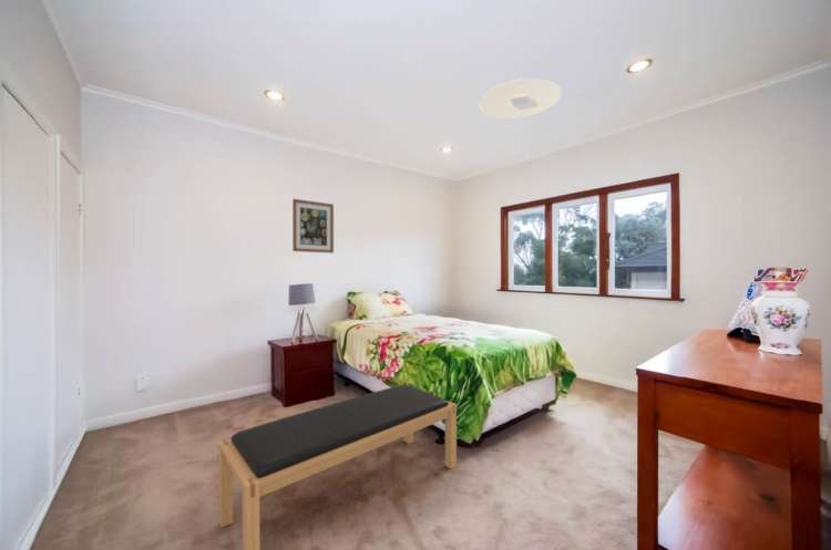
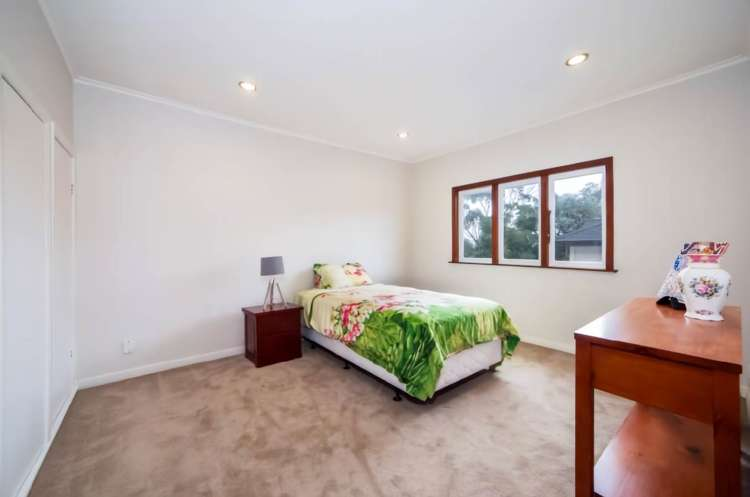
- bench [217,384,458,550]
- ceiling light [479,77,563,121]
- wall art [291,198,335,255]
